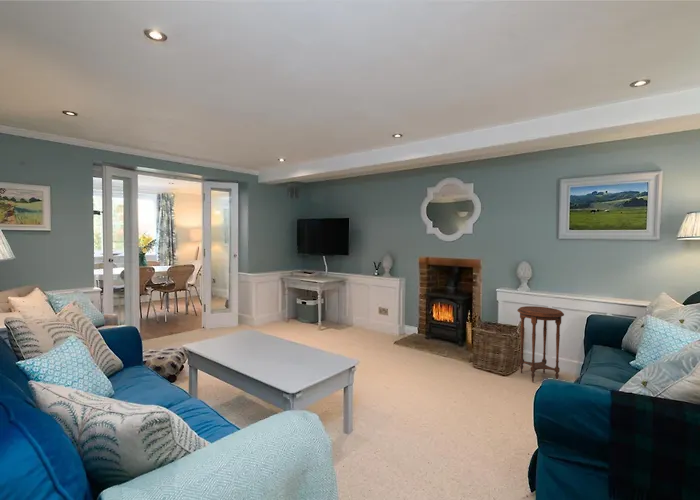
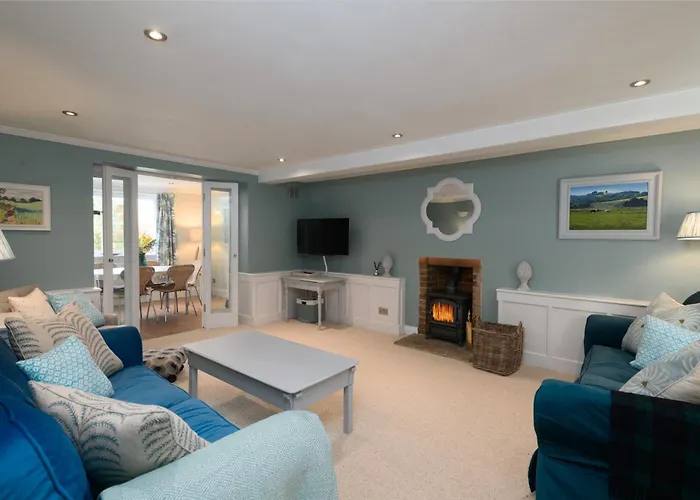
- side table [517,305,565,383]
